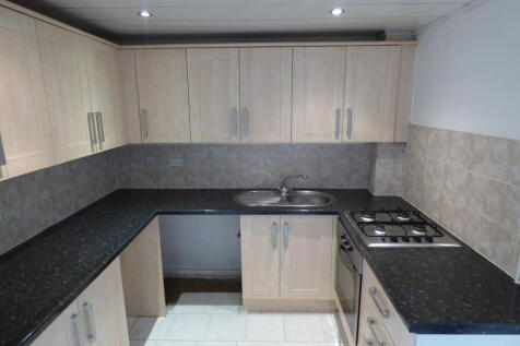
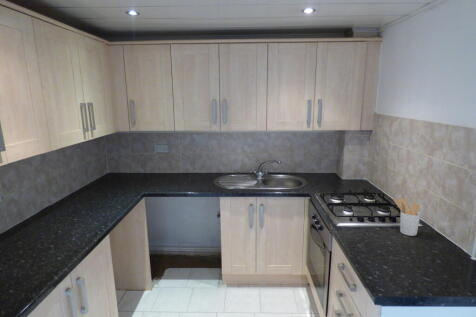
+ utensil holder [393,198,422,237]
